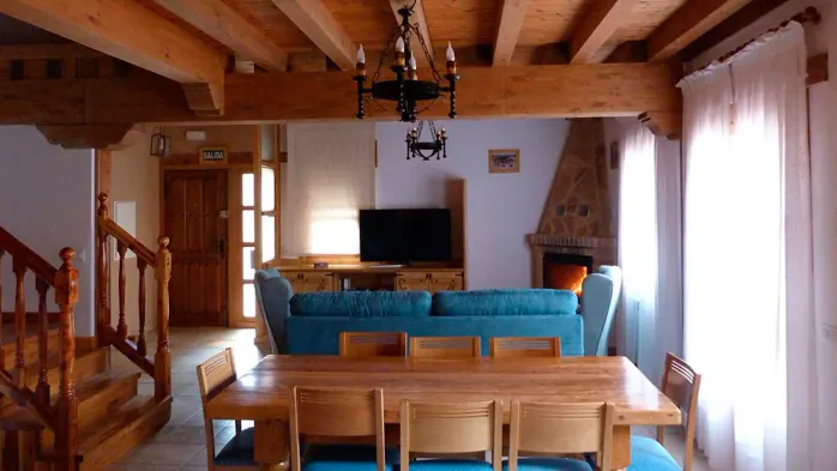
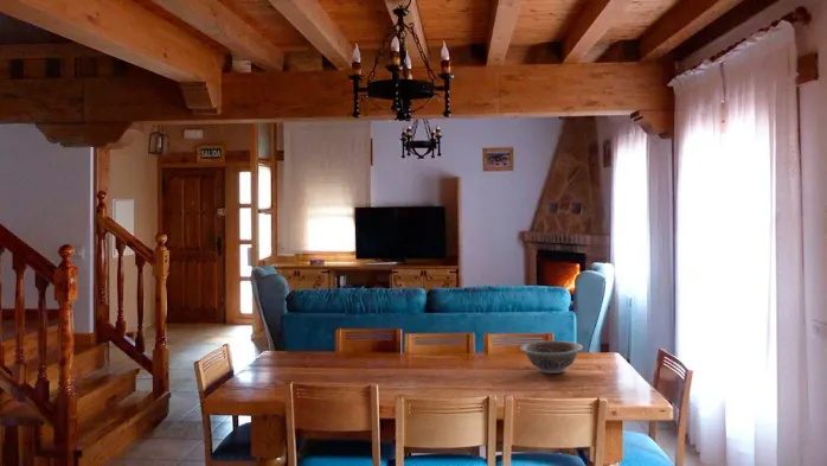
+ decorative bowl [519,339,584,375]
